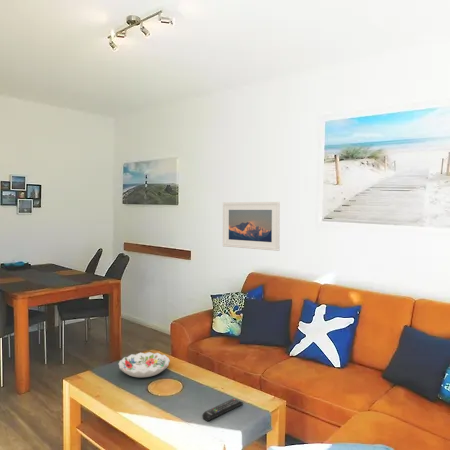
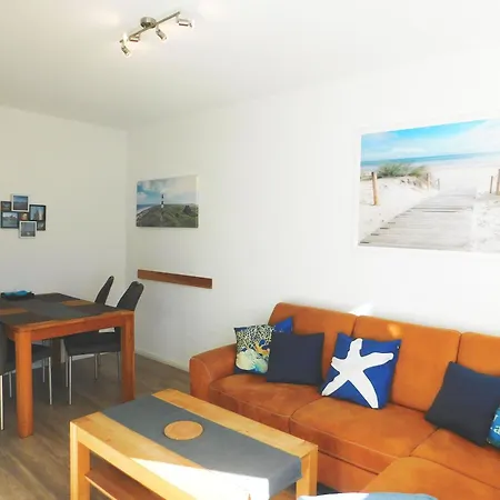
- remote control [201,397,244,422]
- decorative bowl [117,351,171,378]
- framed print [222,201,281,252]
